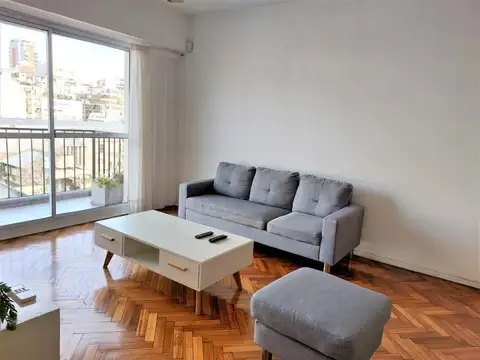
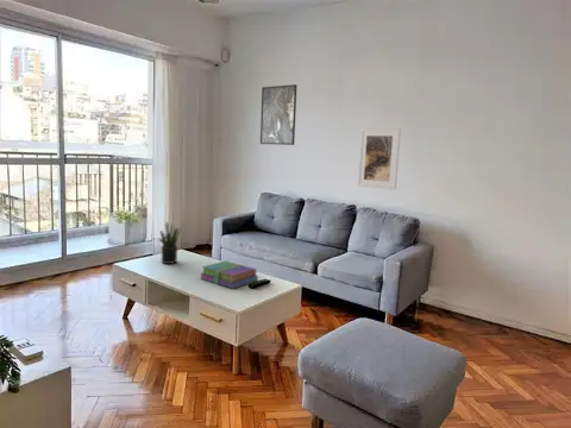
+ potted plant [158,220,182,265]
+ books [200,260,259,289]
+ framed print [356,127,402,190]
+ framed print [259,83,297,146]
